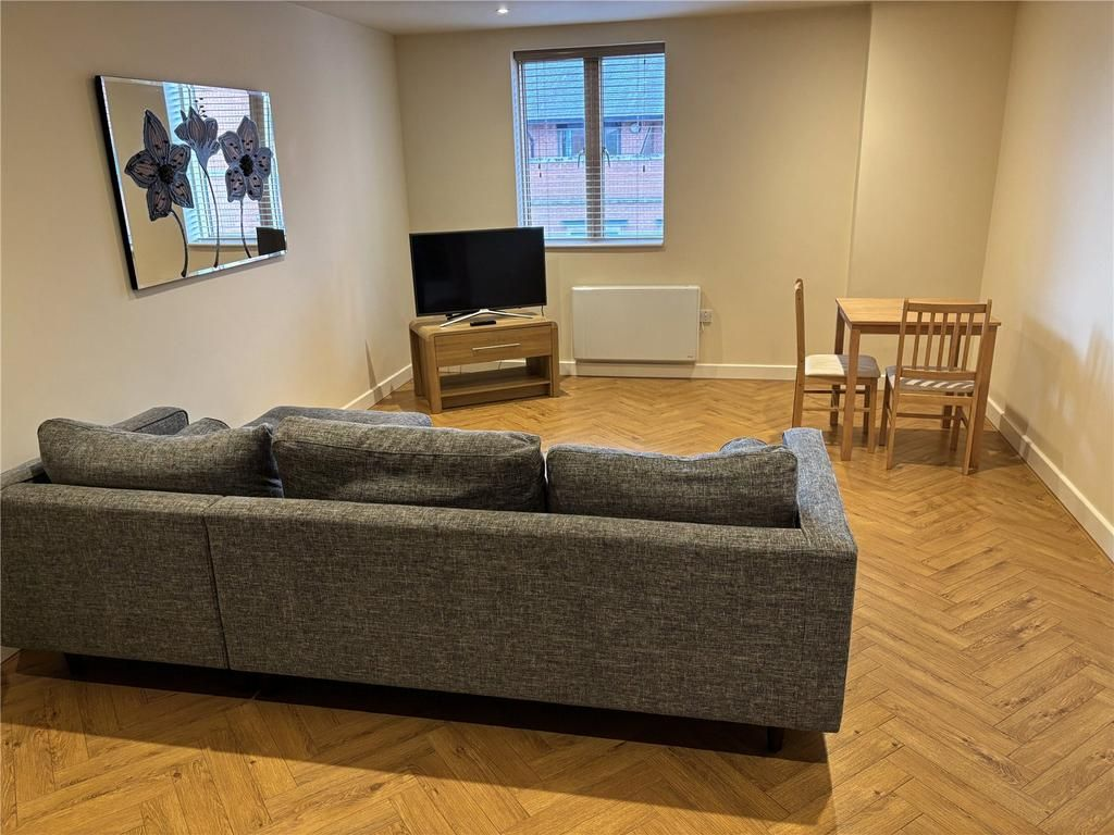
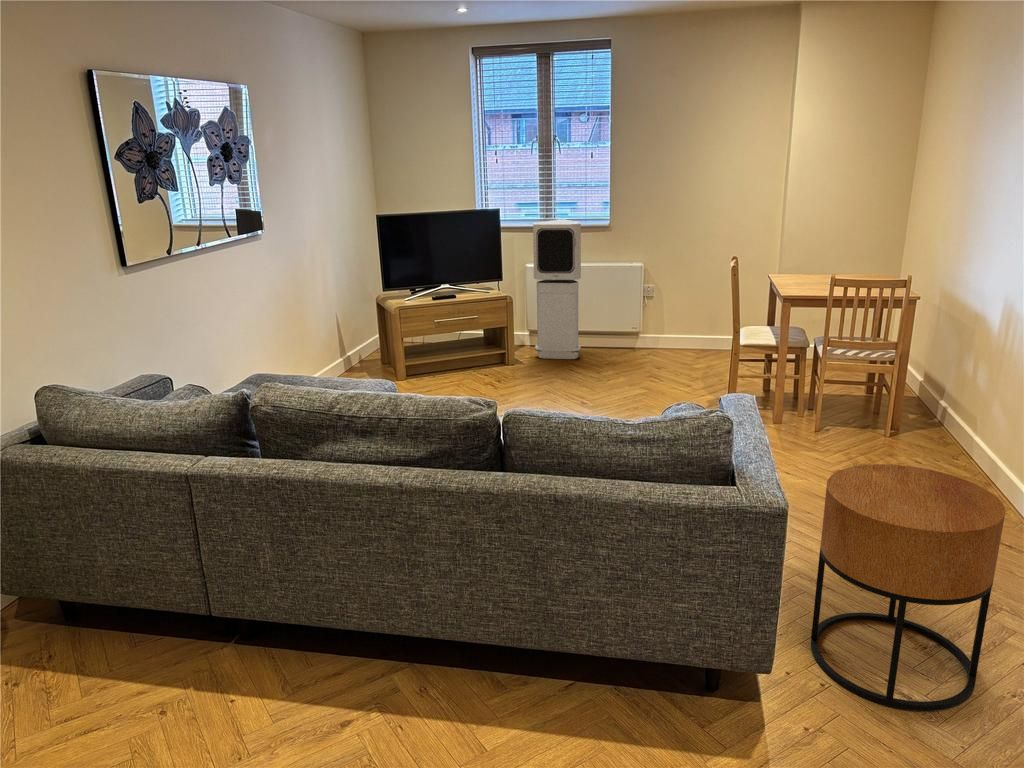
+ air purifier [532,218,582,360]
+ side table [810,463,1006,712]
